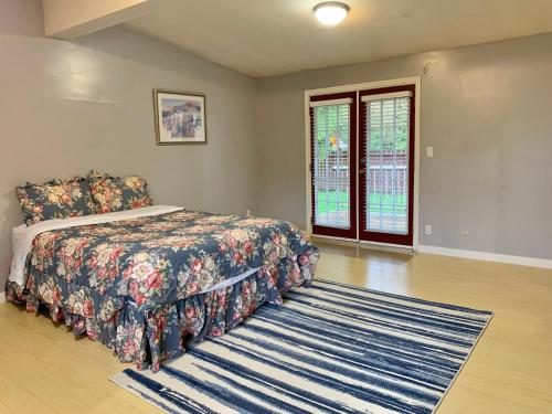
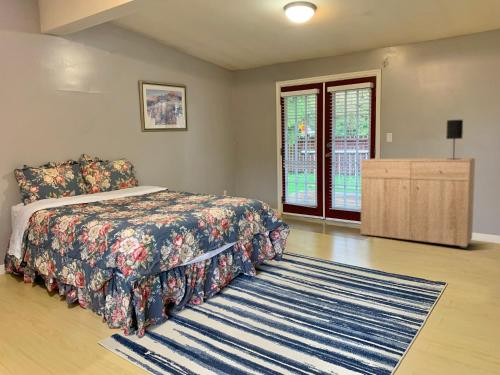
+ table lamp [445,119,464,160]
+ dresser [360,157,476,249]
